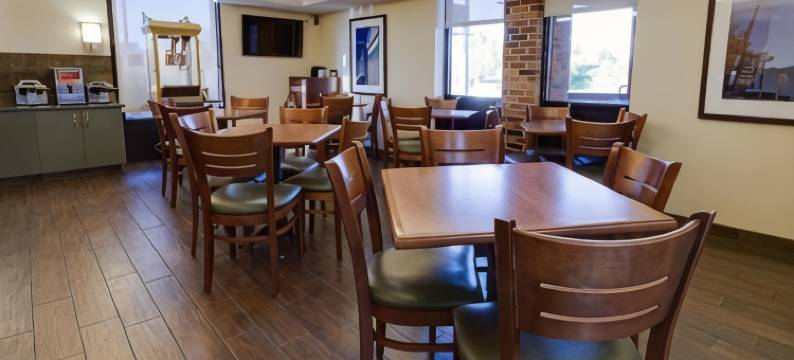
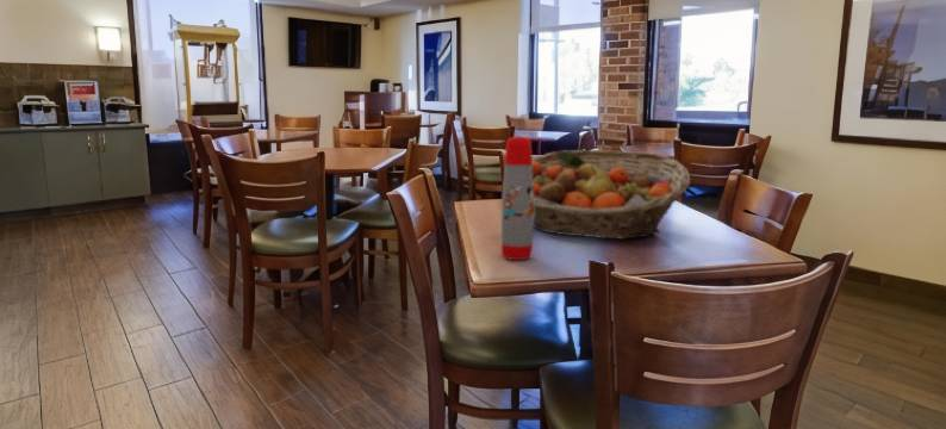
+ water bottle [500,136,534,261]
+ fruit basket [531,149,691,241]
